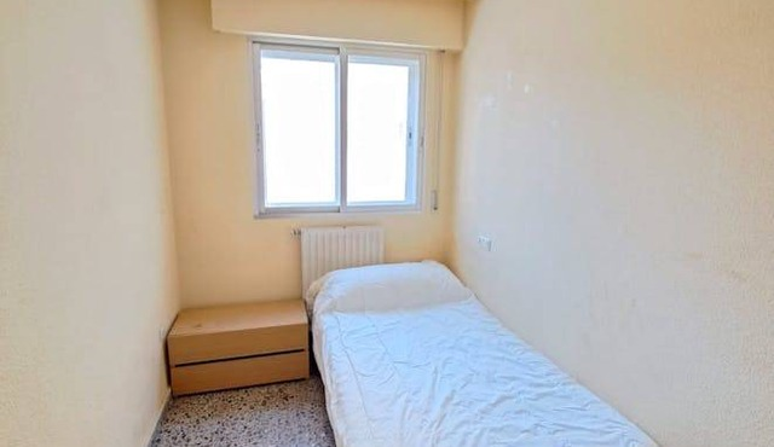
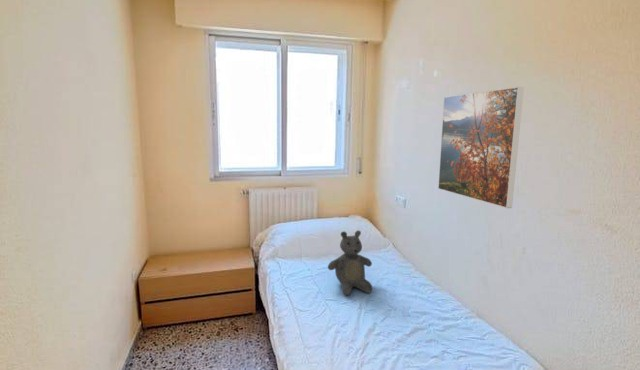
+ teddy bear [327,229,373,296]
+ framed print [437,86,525,209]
